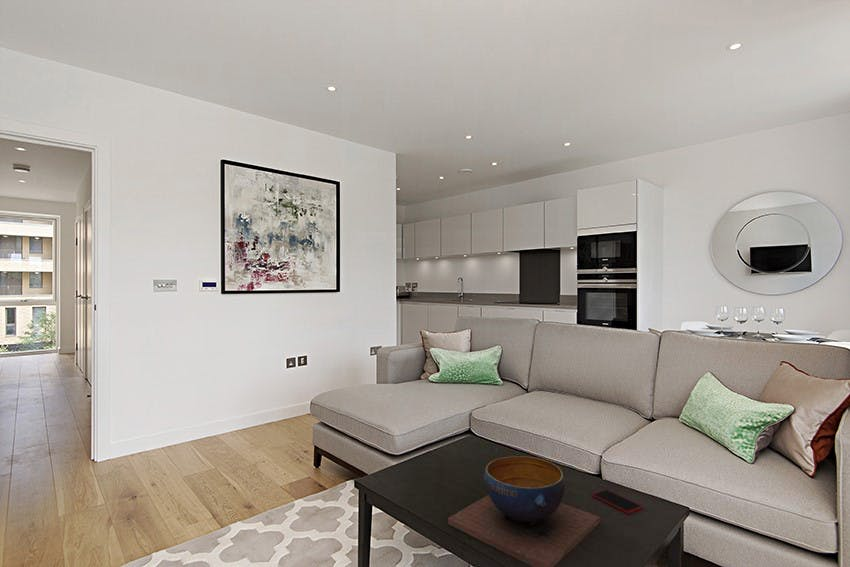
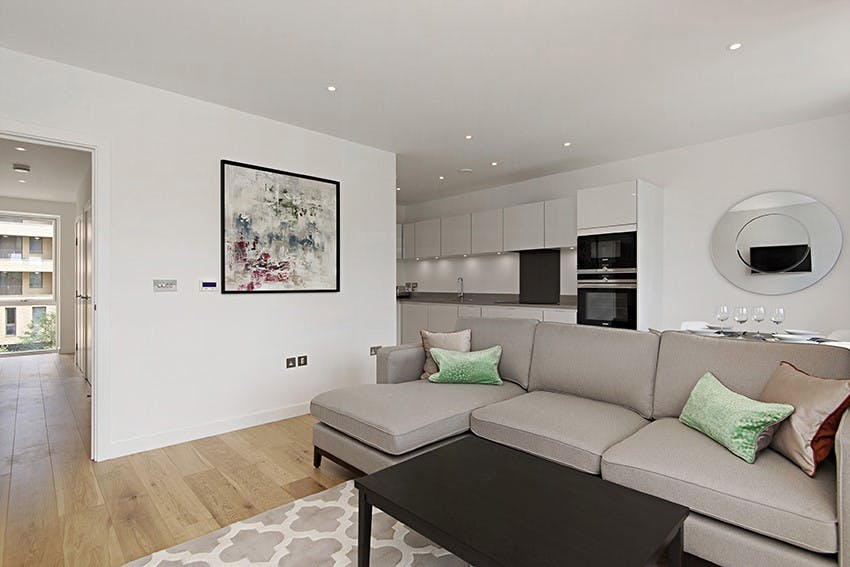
- smartphone [590,488,644,515]
- decorative bowl [447,455,600,567]
